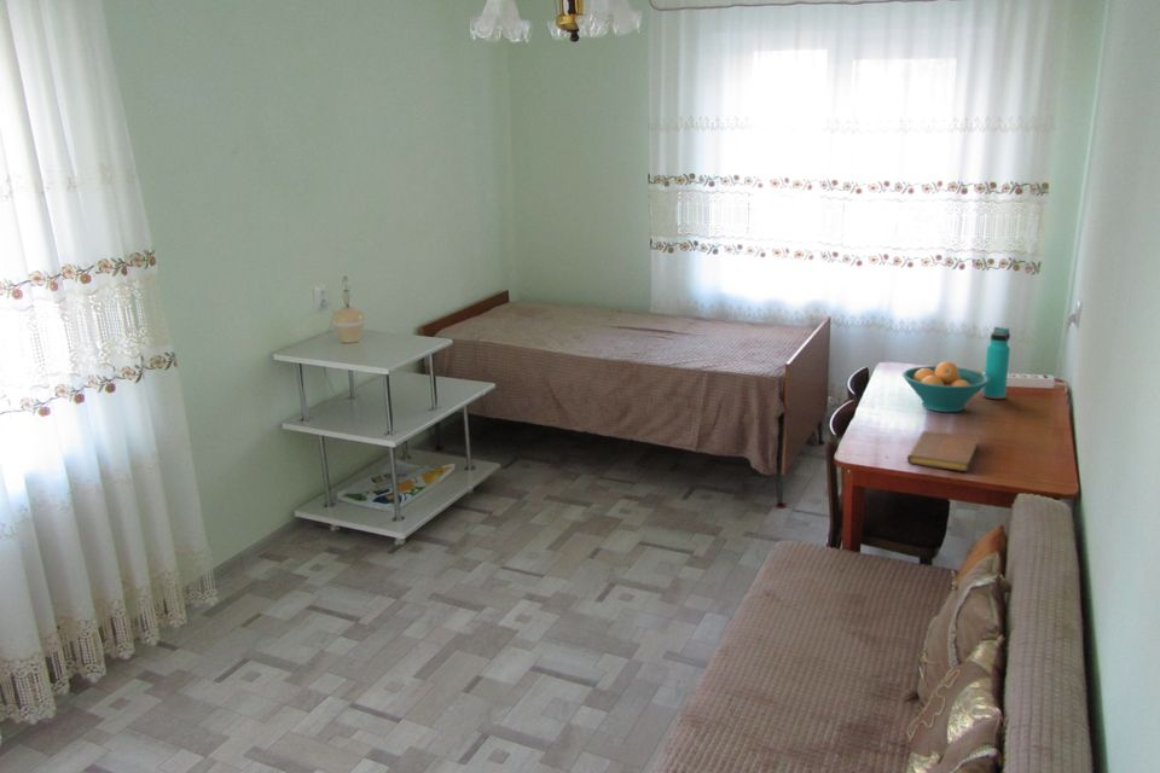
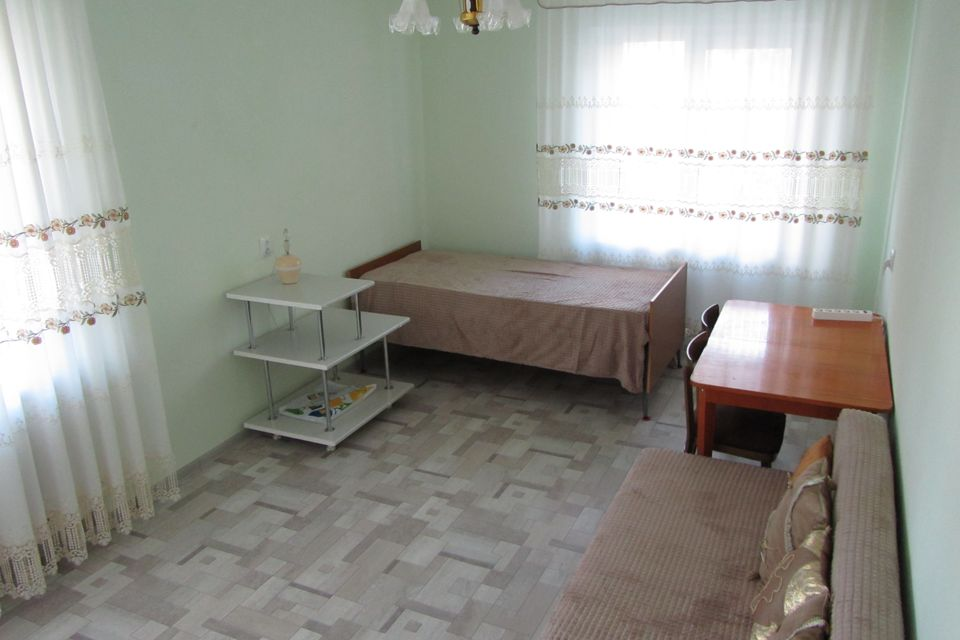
- water bottle [981,326,1011,400]
- fruit bowl [901,360,990,413]
- notebook [906,430,980,472]
